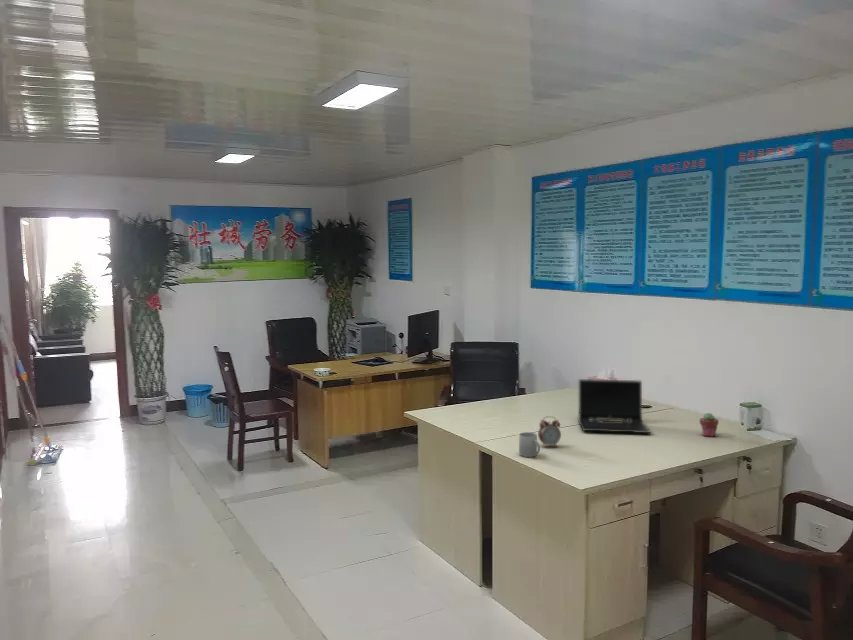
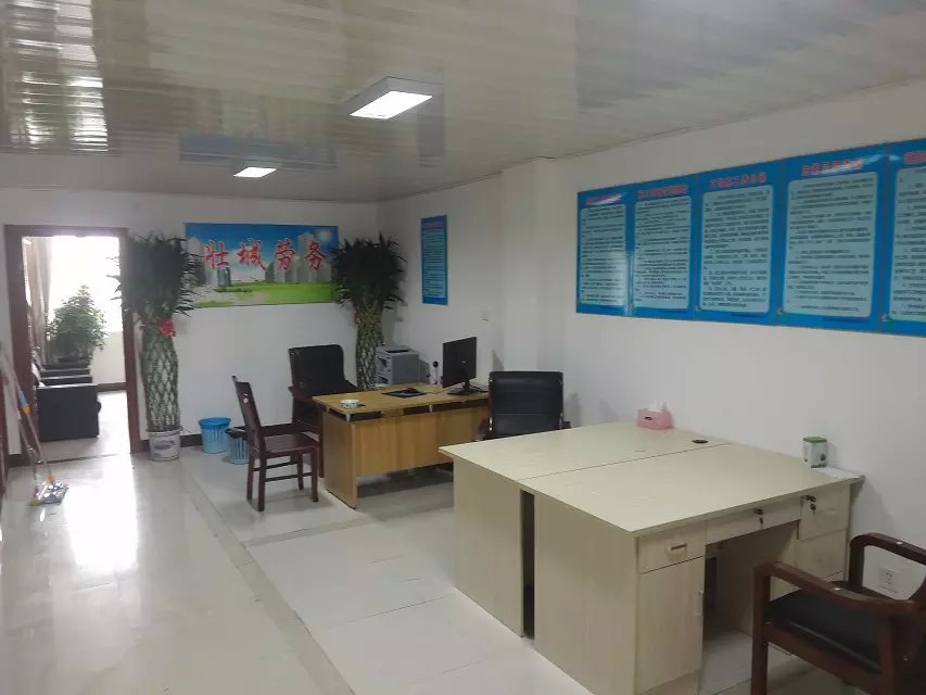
- potted succulent [699,412,720,438]
- mug [518,431,541,458]
- laptop computer [577,378,652,434]
- alarm clock [537,415,562,448]
